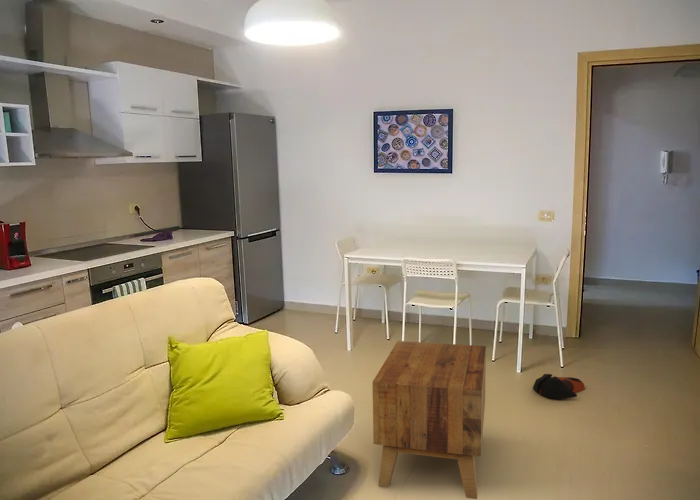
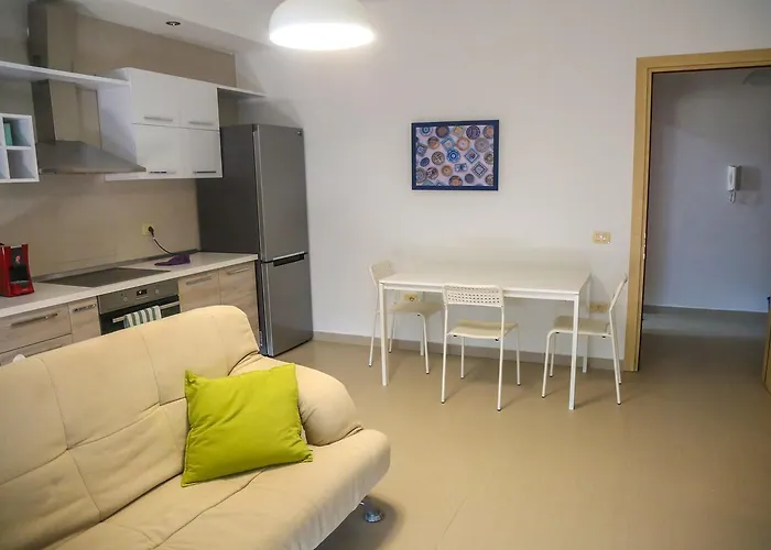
- bag [532,373,586,400]
- side table [371,340,487,500]
